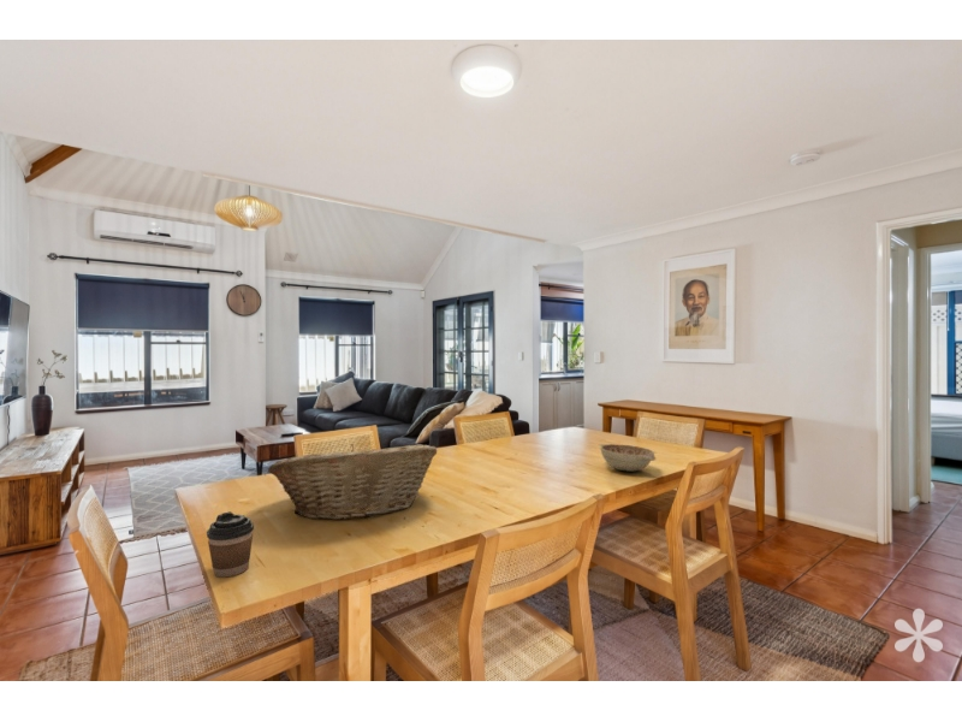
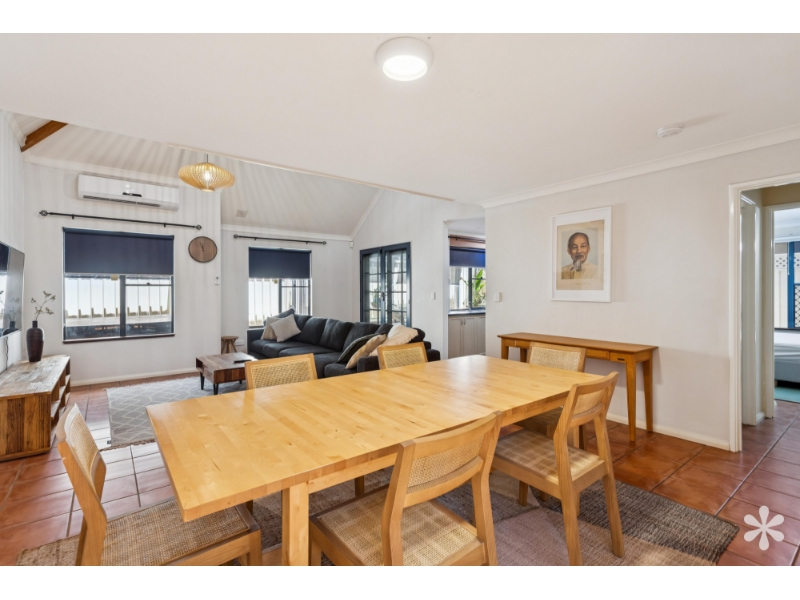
- coffee cup [206,510,255,578]
- fruit basket [267,443,438,521]
- decorative bowl [599,443,657,473]
